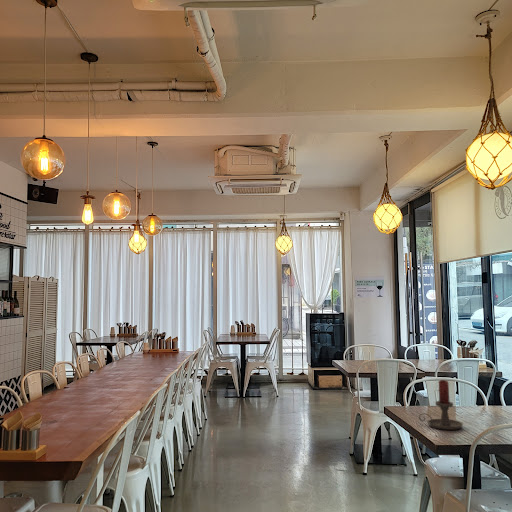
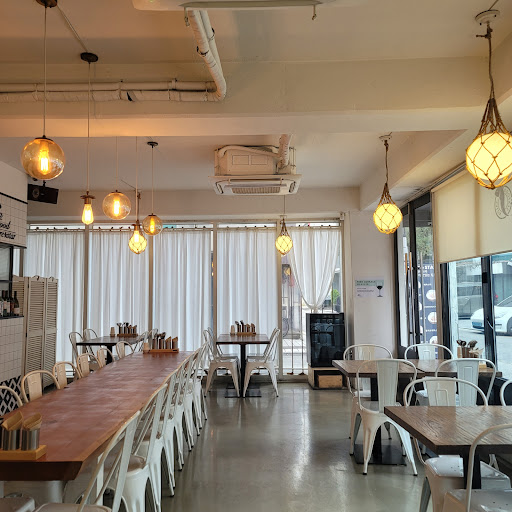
- candle holder [418,379,464,431]
